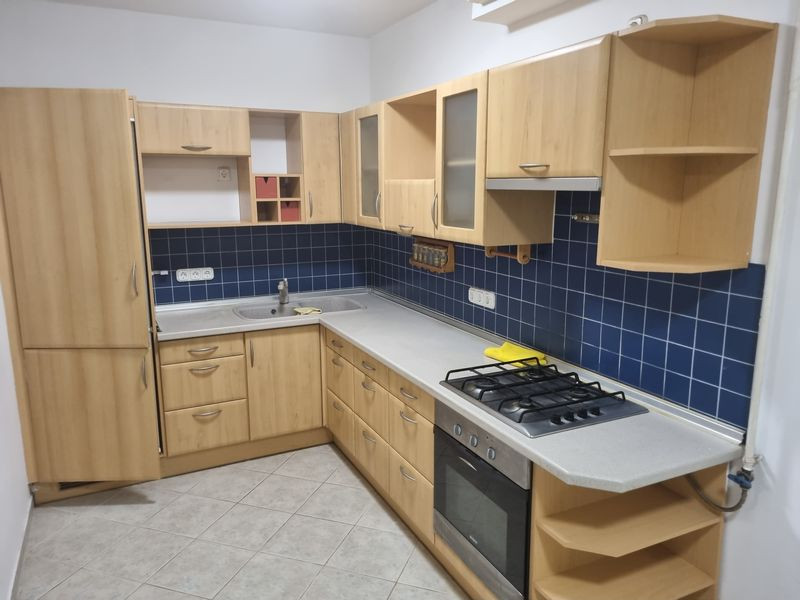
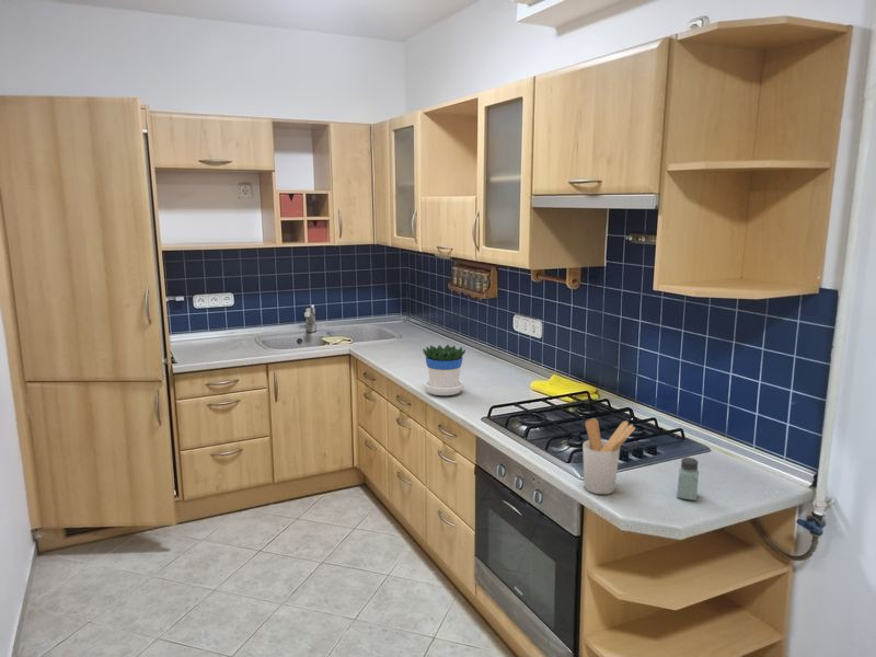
+ saltshaker [676,457,700,502]
+ flowerpot [422,344,466,396]
+ utensil holder [581,417,636,495]
